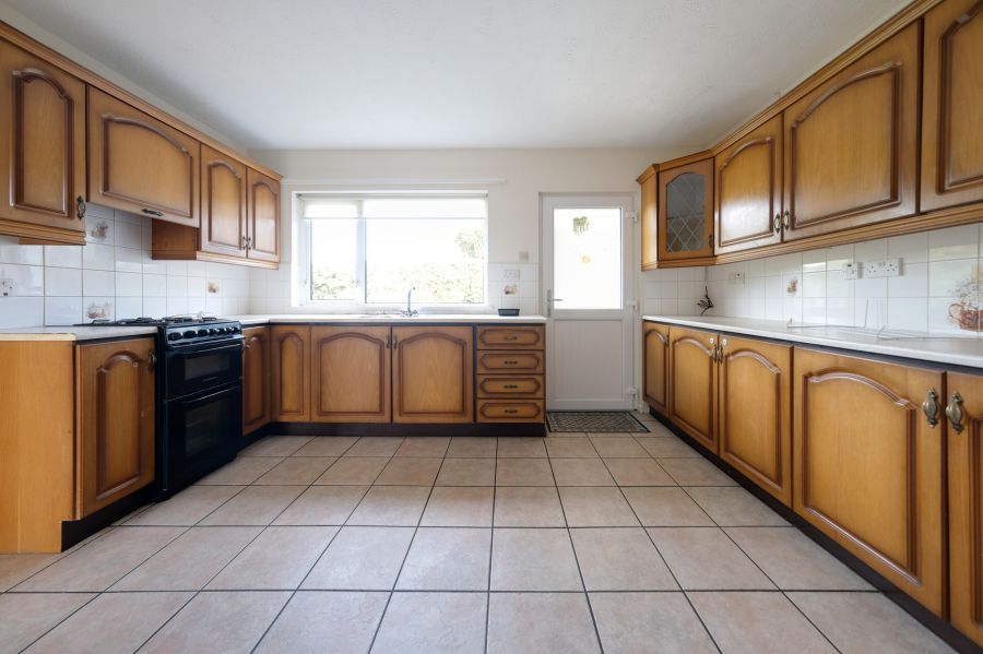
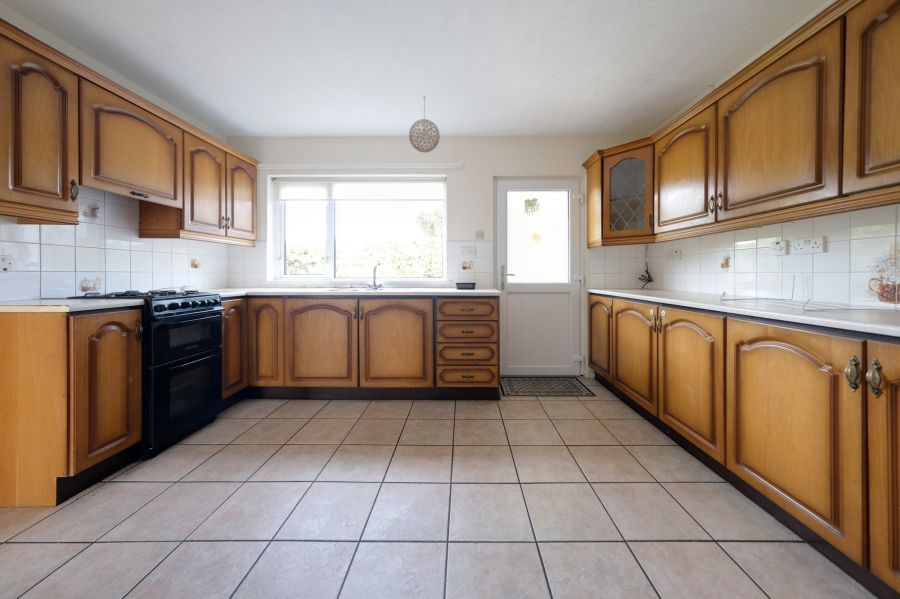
+ pendant light [408,95,441,153]
